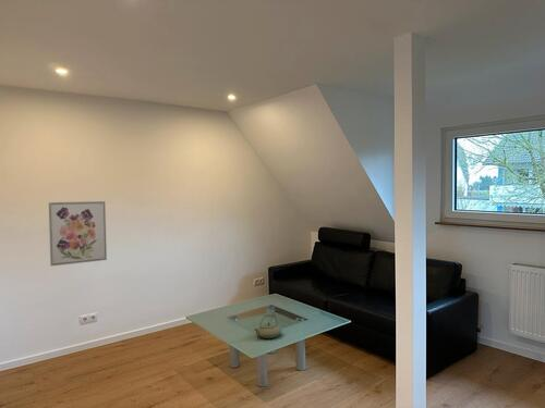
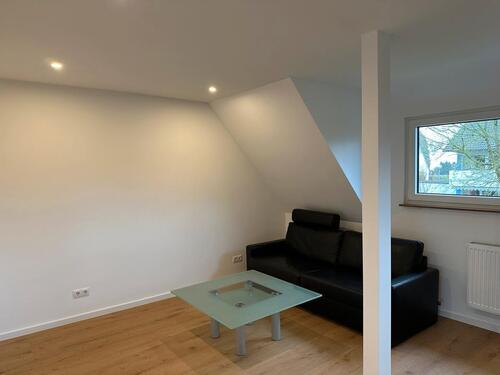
- wall art [48,200,108,267]
- teapot [254,314,282,339]
